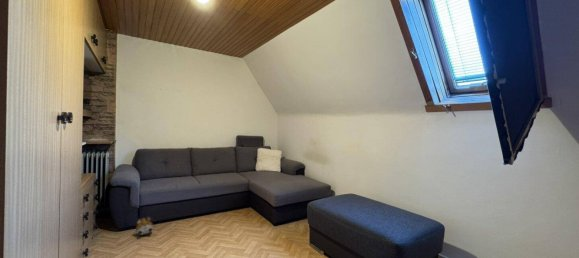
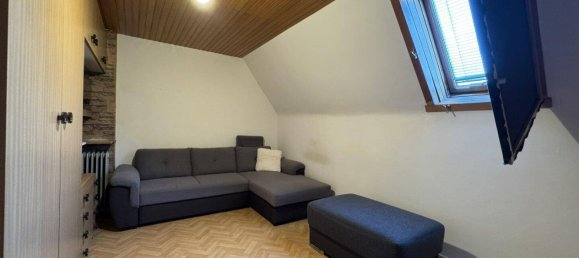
- plush toy [134,215,154,236]
